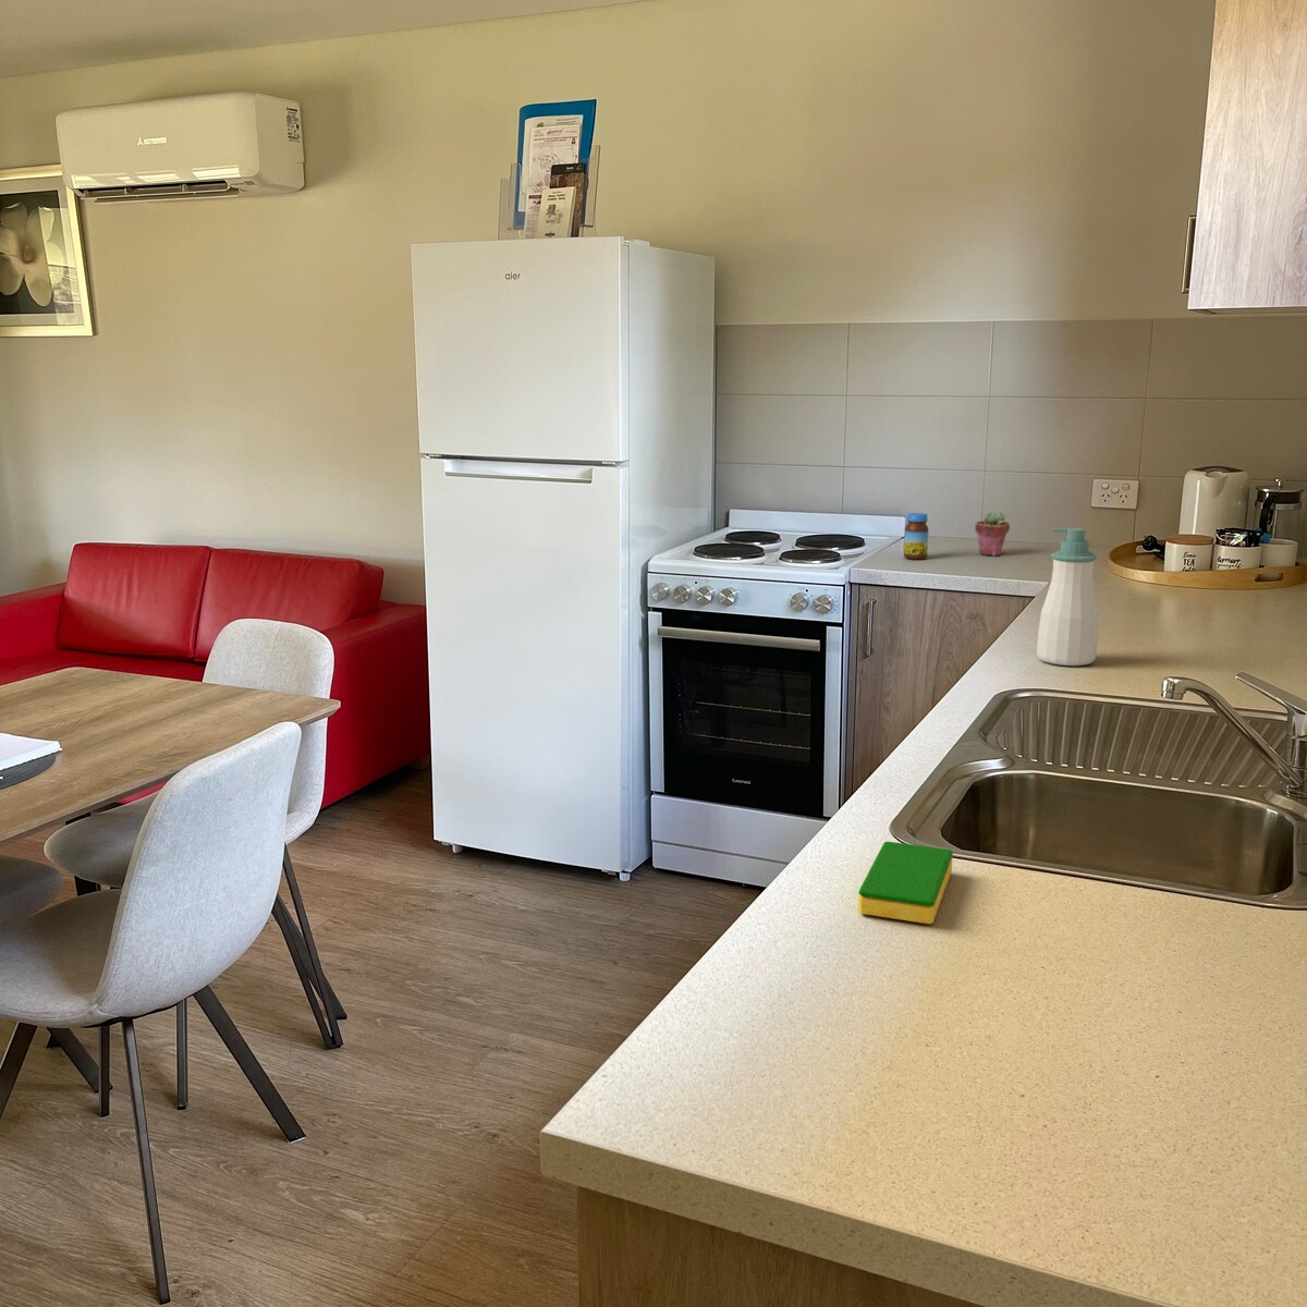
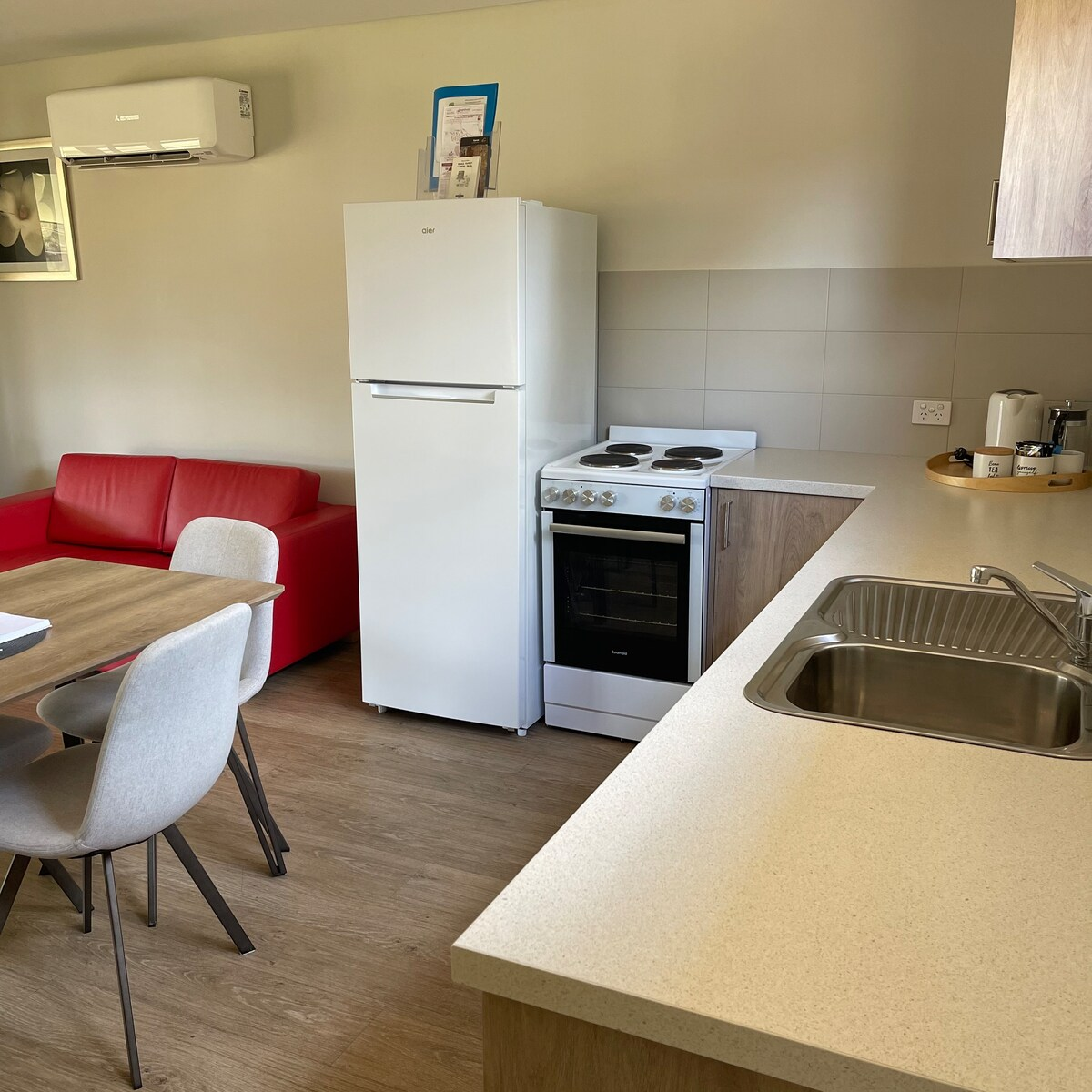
- potted succulent [974,510,1010,557]
- soap bottle [1035,527,1099,667]
- dish sponge [857,841,954,925]
- jar [902,512,929,560]
